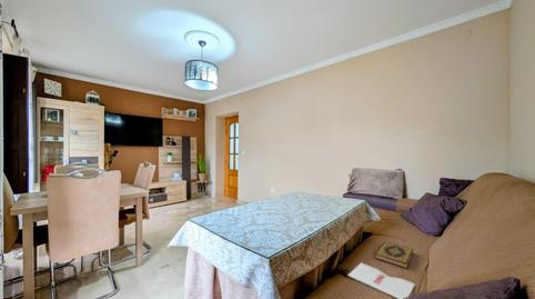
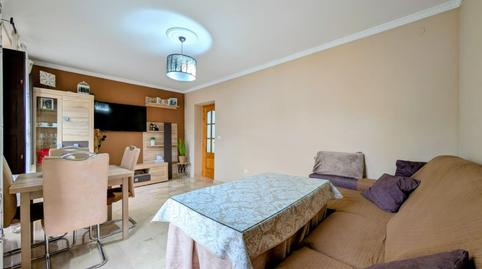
- hardback book [374,240,414,270]
- magazine [347,262,416,299]
